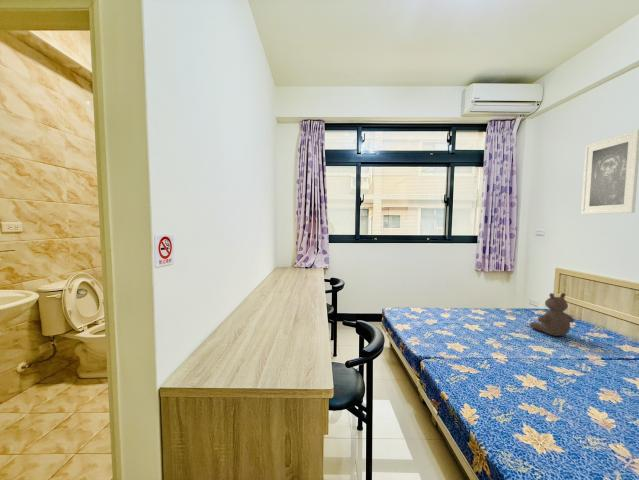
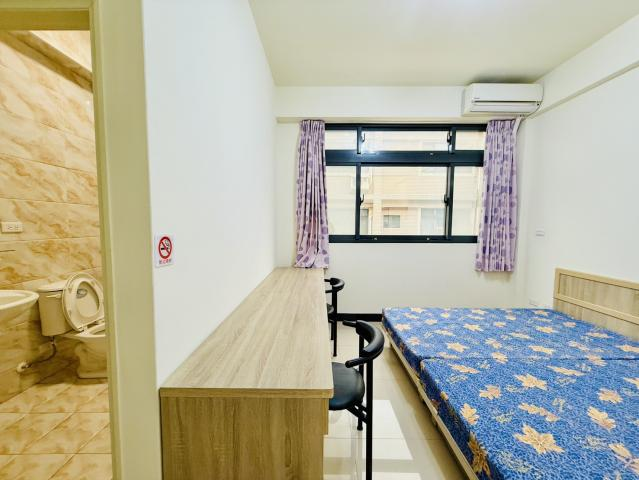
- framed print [580,129,639,215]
- bear [529,292,575,337]
